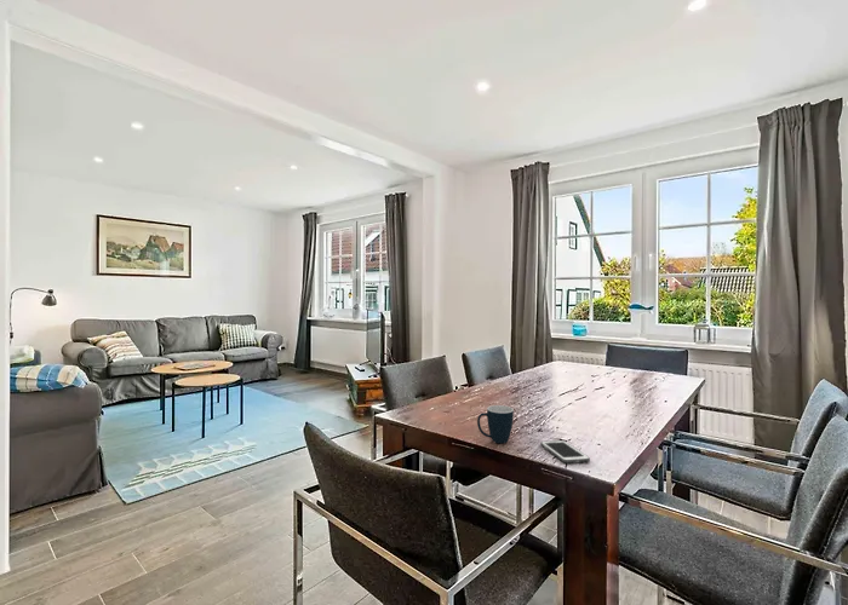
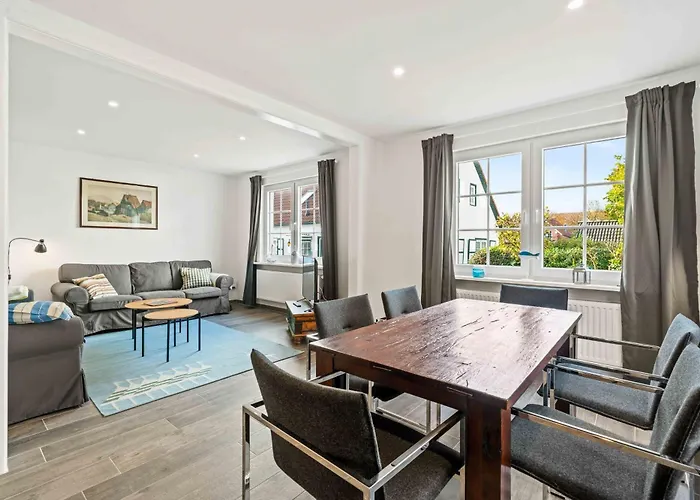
- mug [476,404,515,444]
- cell phone [539,439,591,465]
